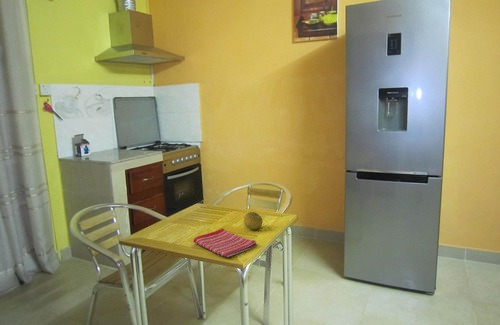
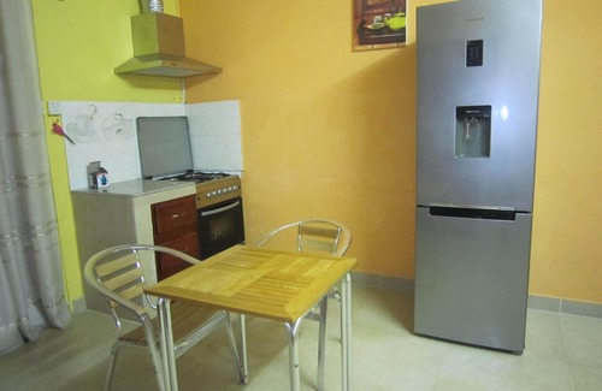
- dish towel [193,228,258,258]
- fruit [243,211,264,231]
